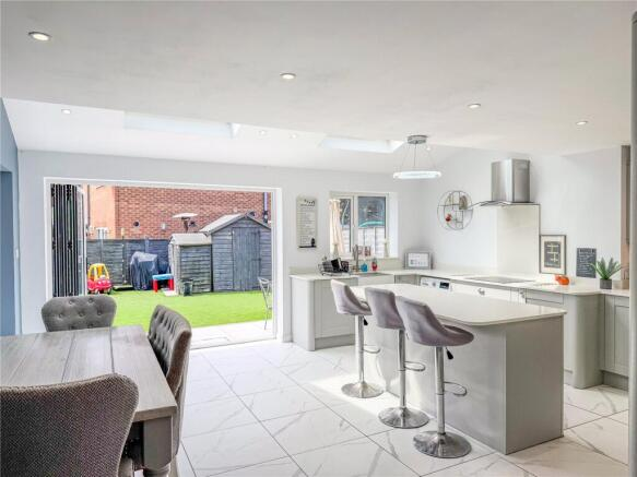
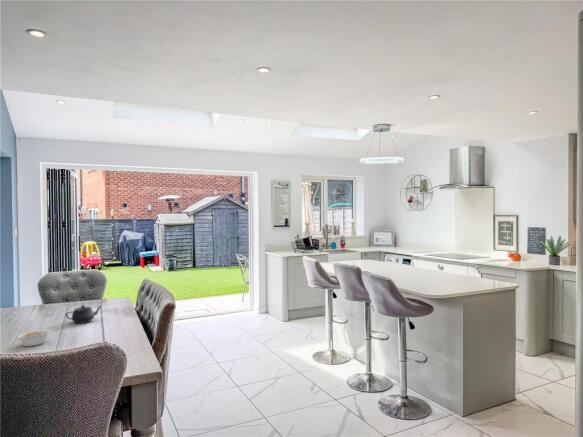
+ legume [16,329,56,347]
+ teapot [65,304,103,324]
